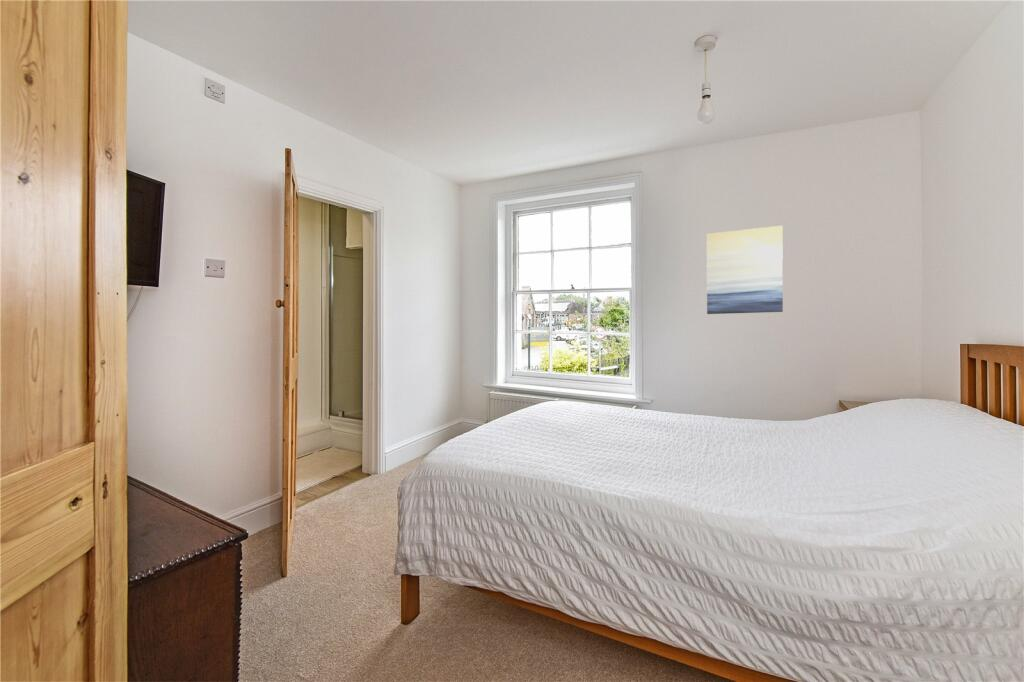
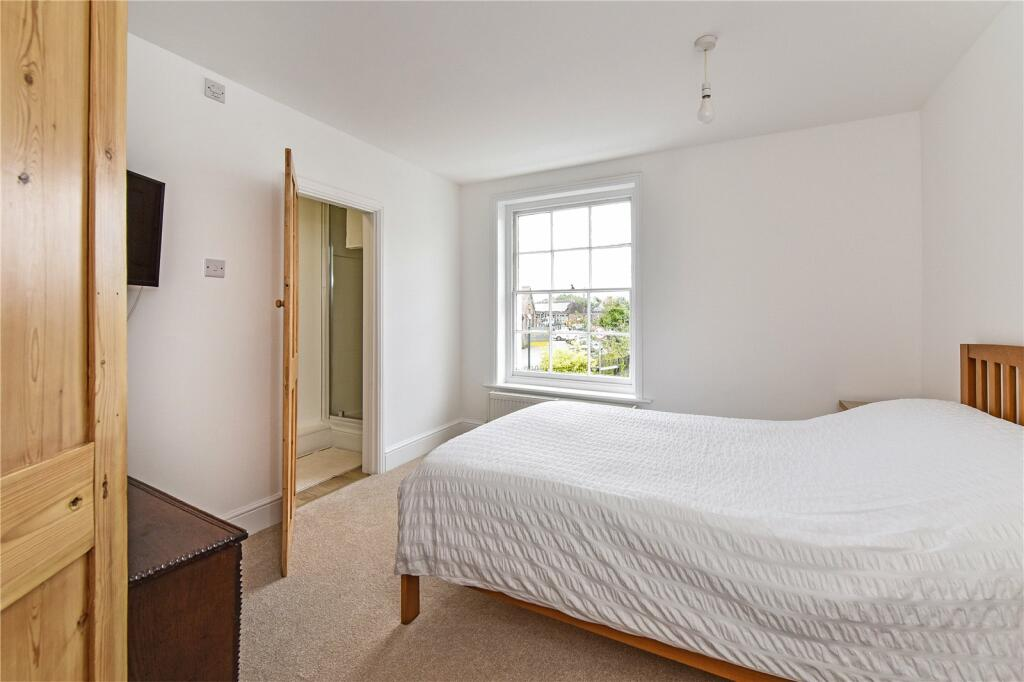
- wall art [706,225,784,315]
